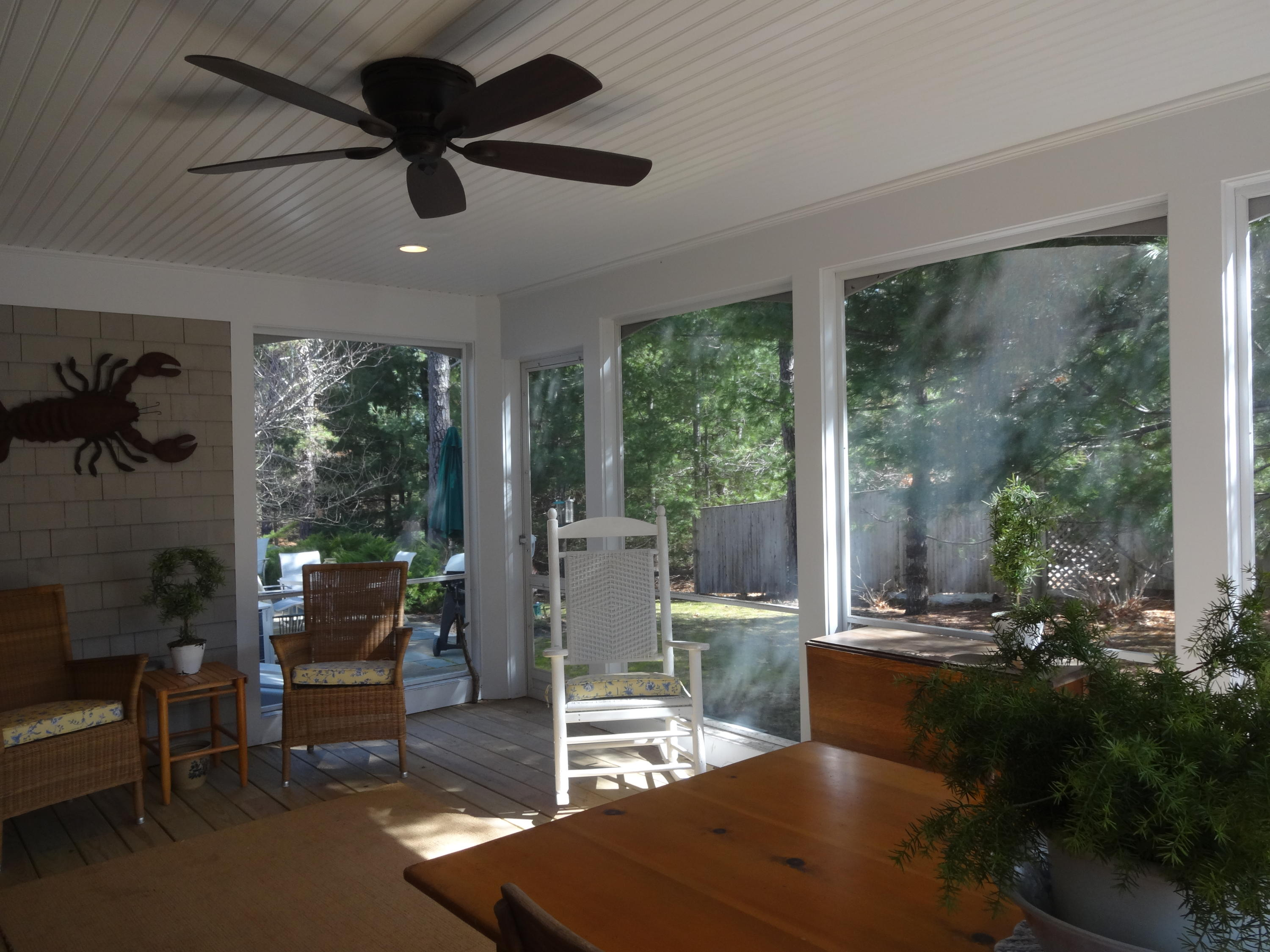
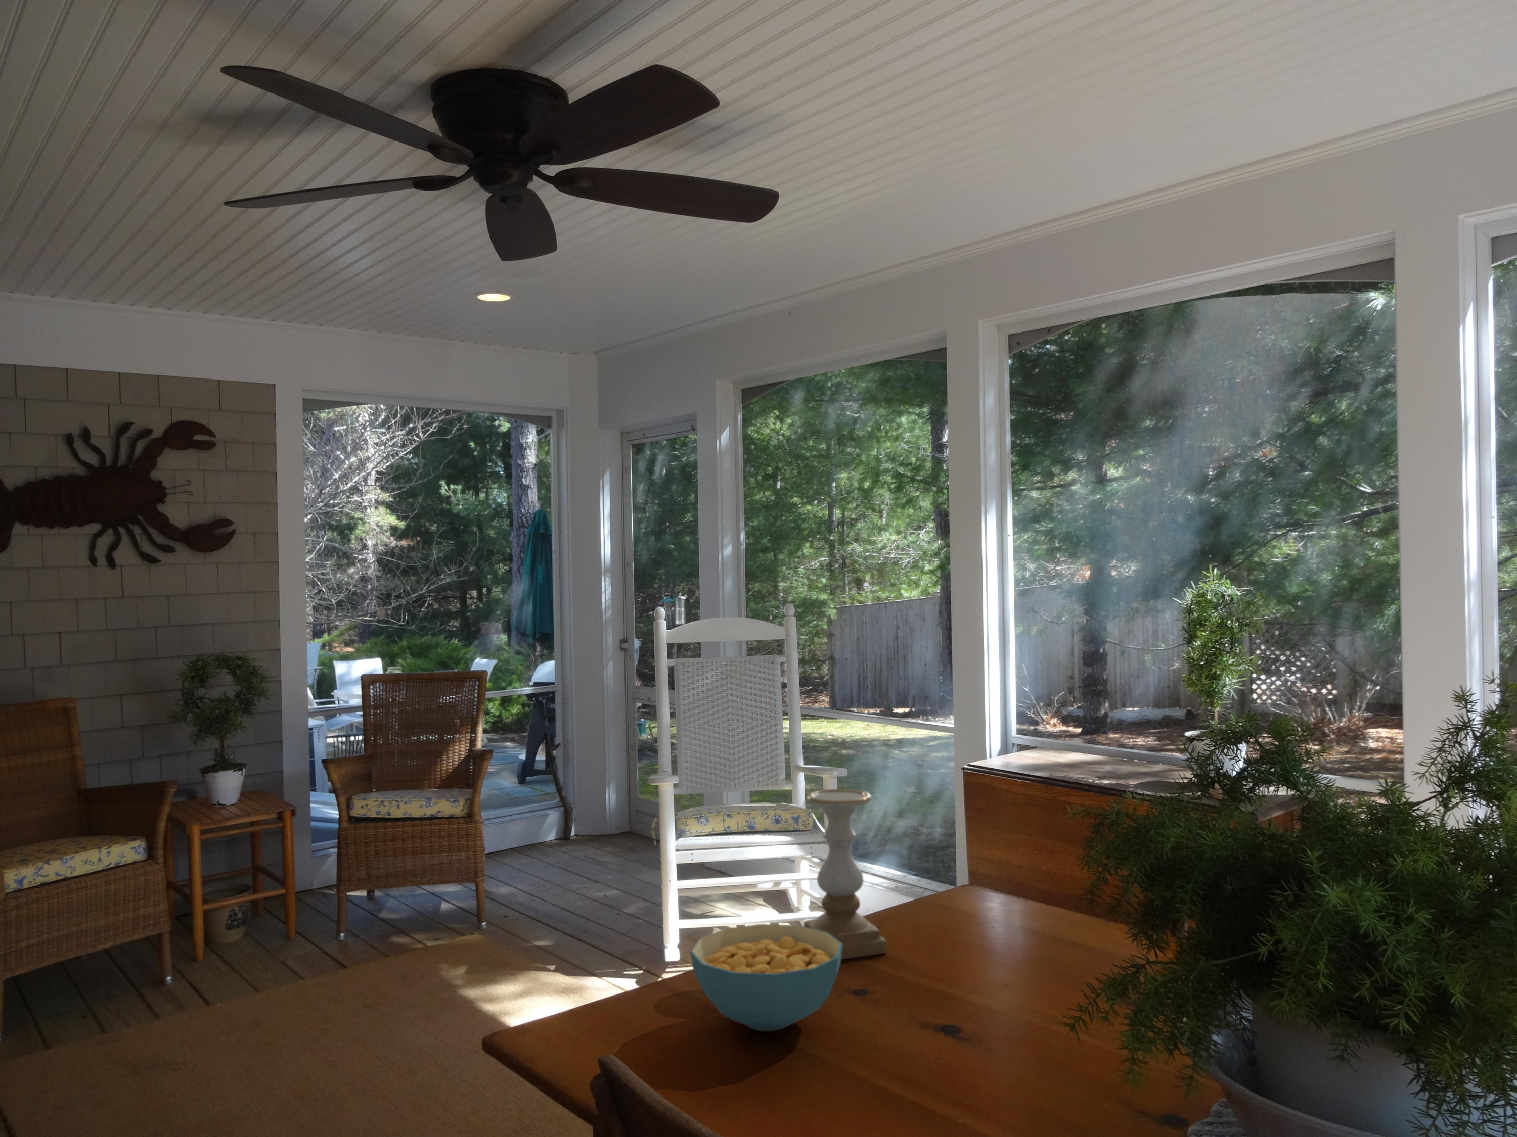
+ candle holder [803,788,888,960]
+ cereal bowl [689,923,842,1032]
